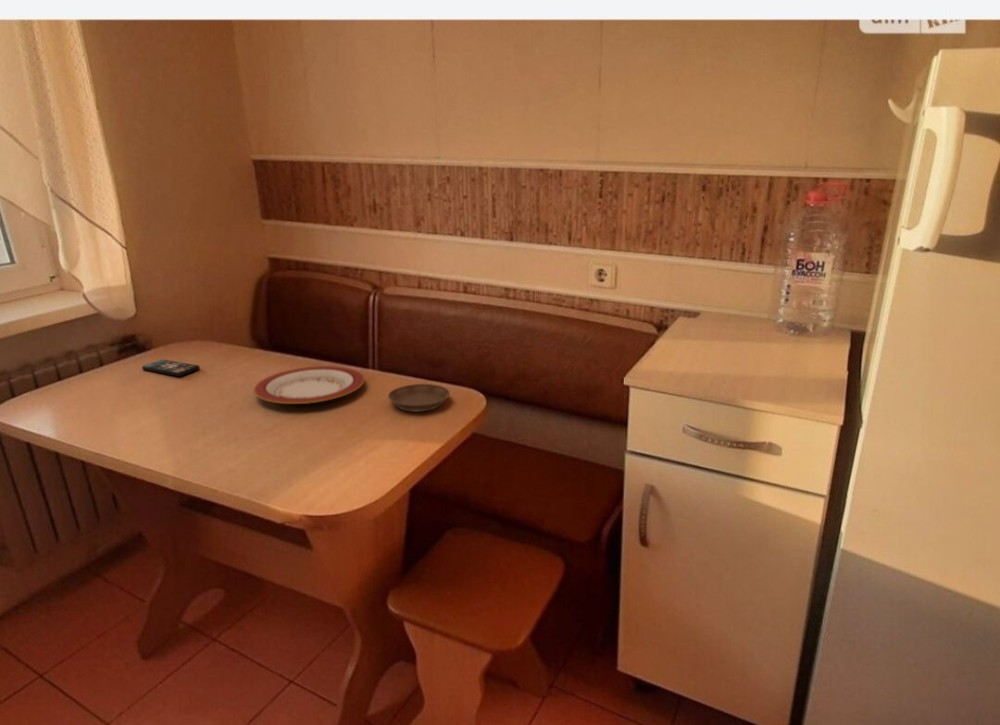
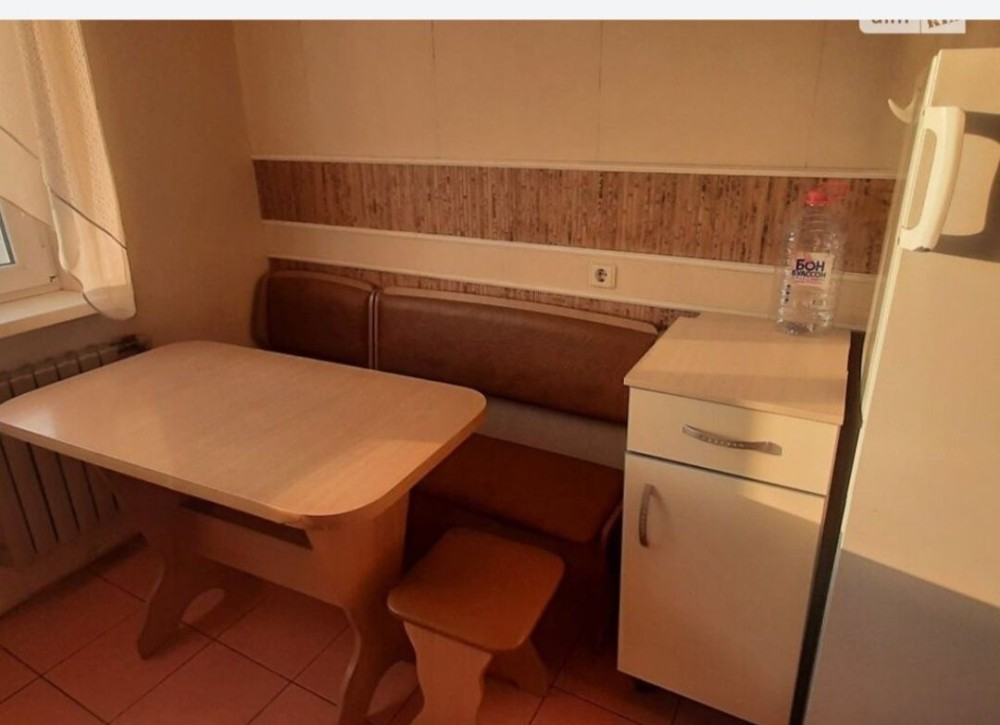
- saucer [387,383,451,413]
- smartphone [141,359,201,377]
- plate [253,365,366,405]
